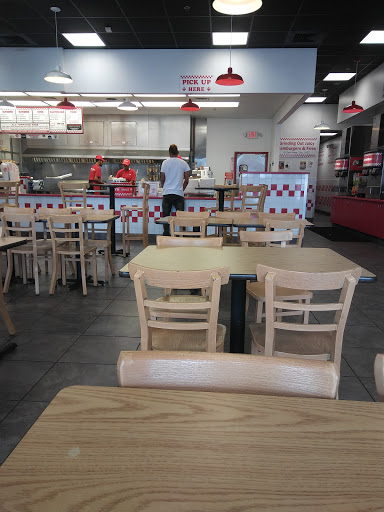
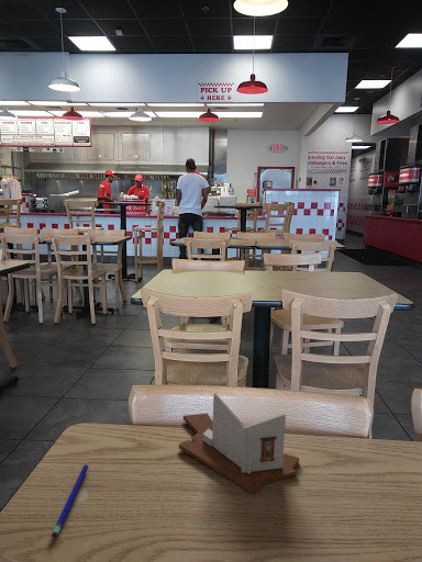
+ pen [51,463,89,539]
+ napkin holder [178,392,300,495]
